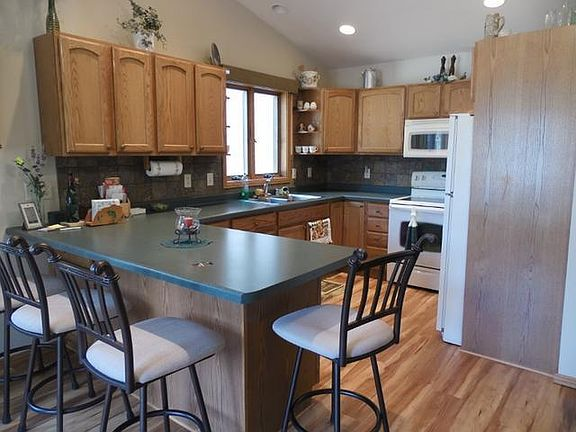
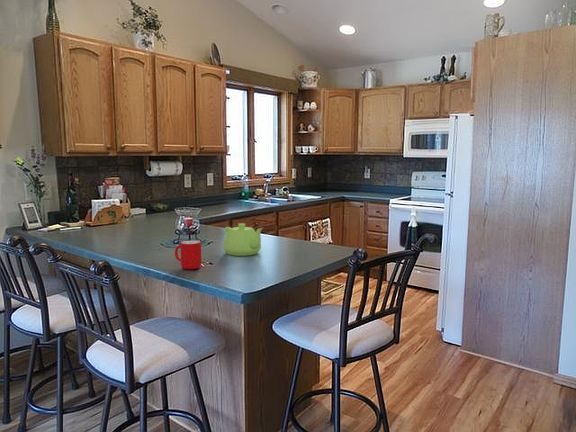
+ cup [174,240,203,270]
+ teapot [222,223,264,257]
